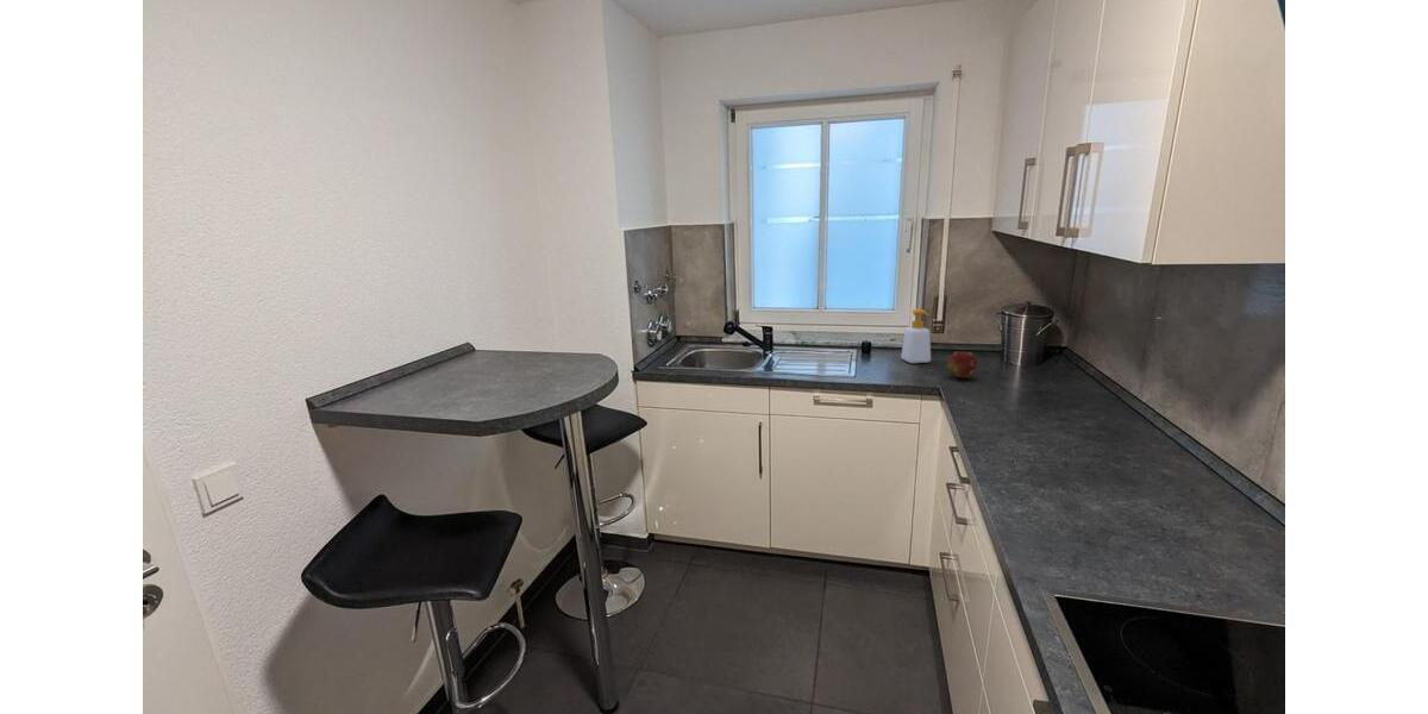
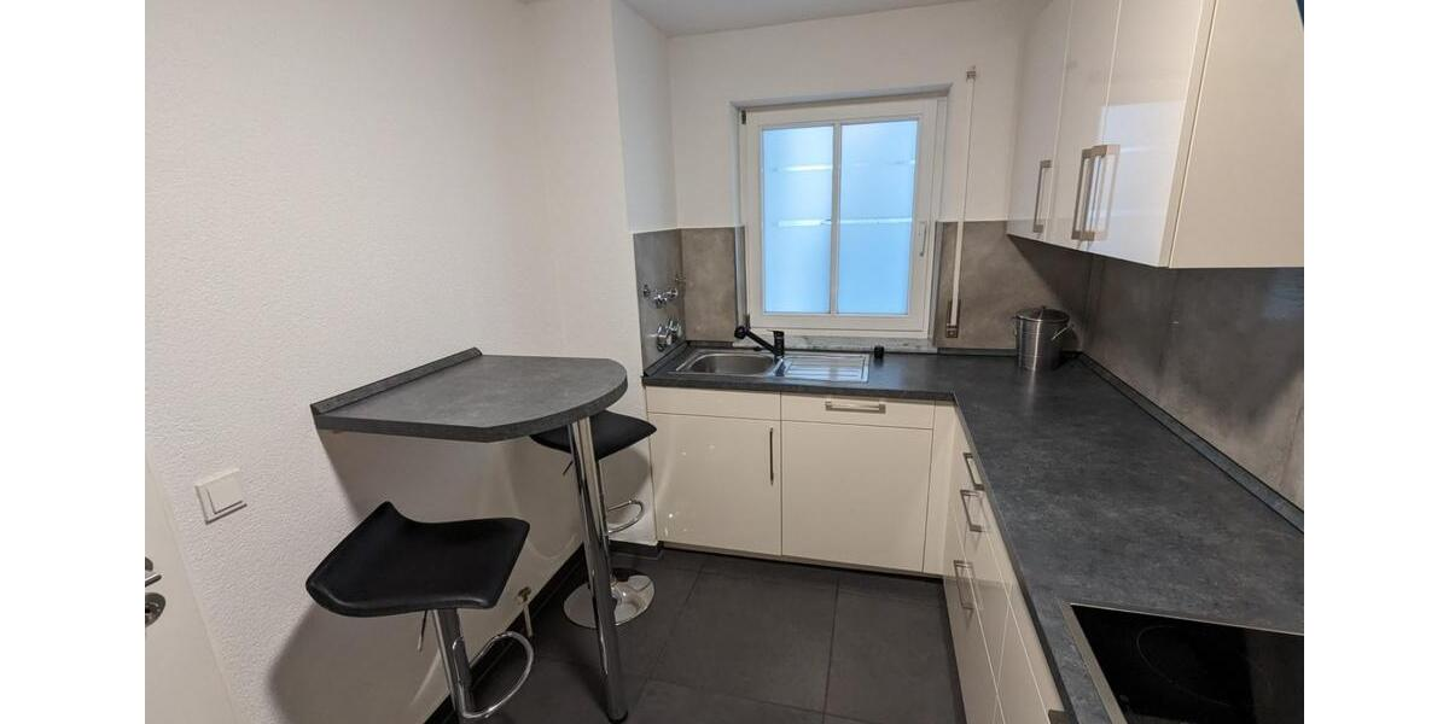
- soap bottle [900,307,932,364]
- fruit [946,351,979,380]
